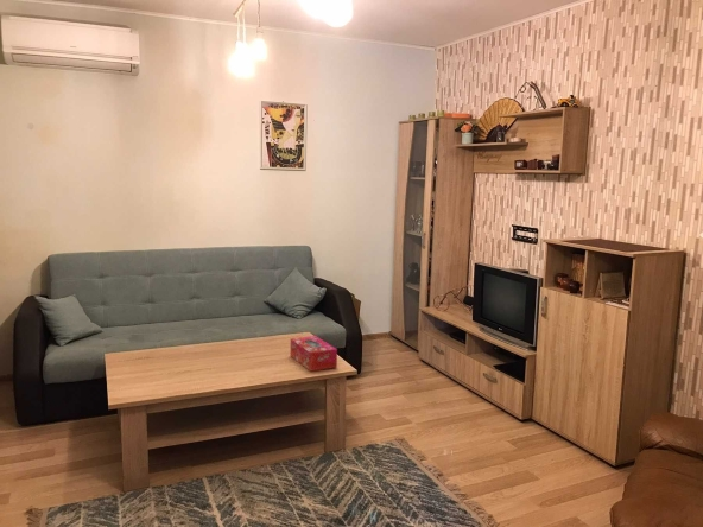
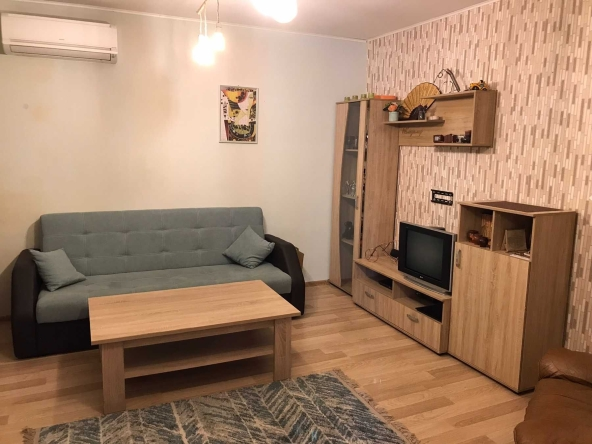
- tissue box [290,335,338,373]
